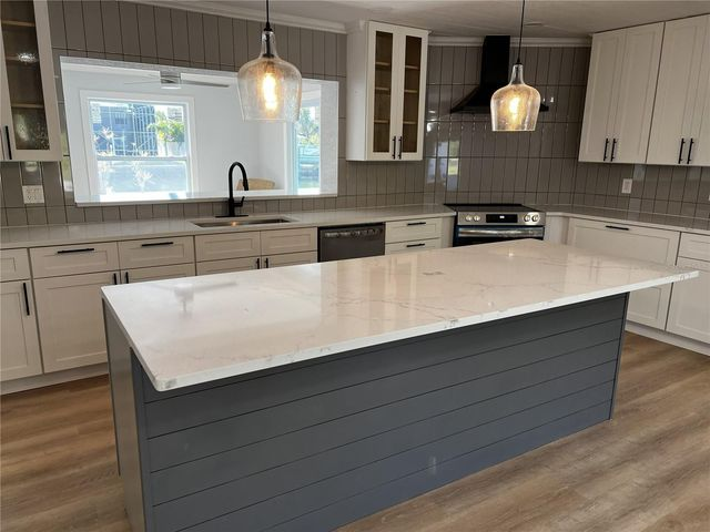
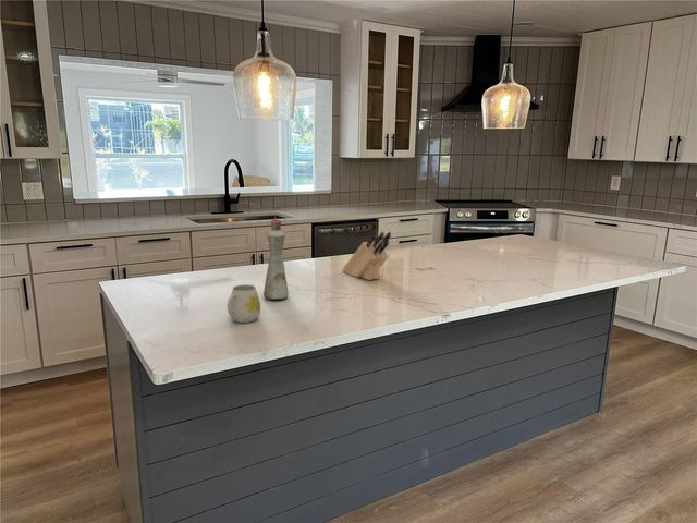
+ knife block [341,231,392,281]
+ mug [227,283,261,324]
+ bottle [262,218,290,301]
